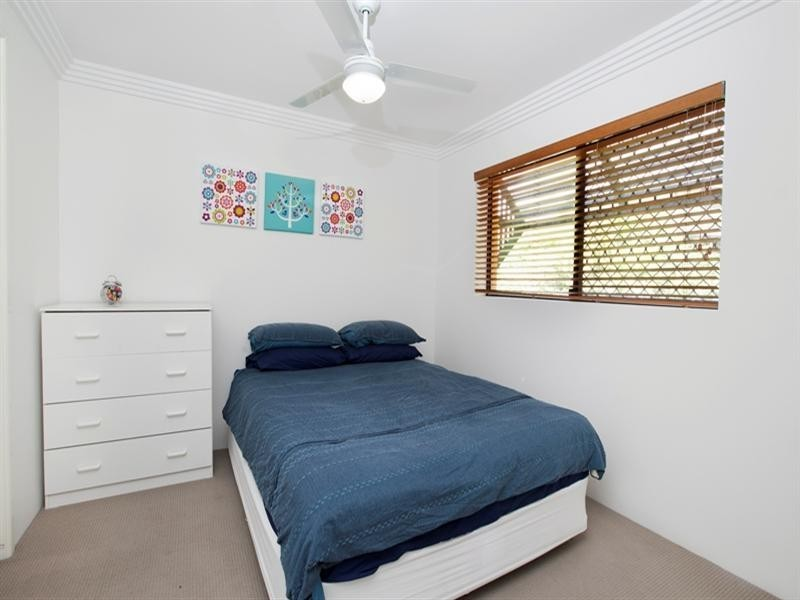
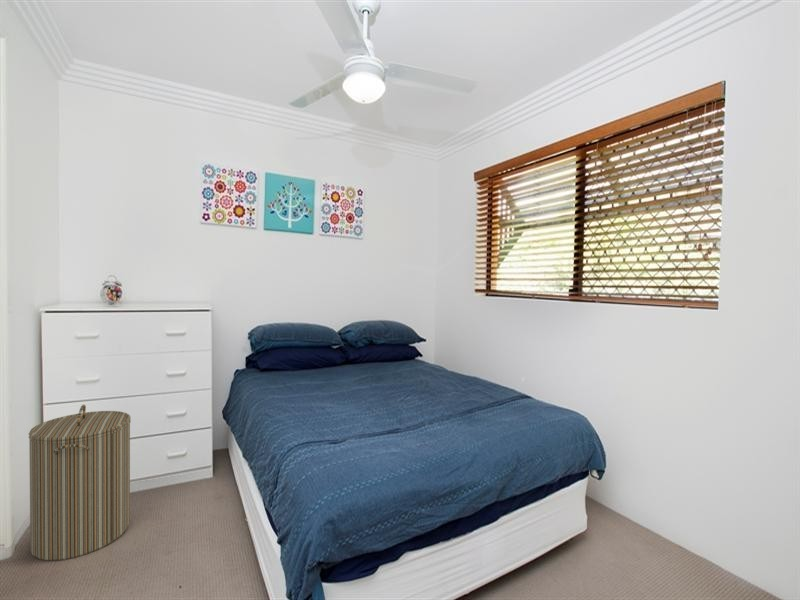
+ laundry hamper [28,404,132,561]
